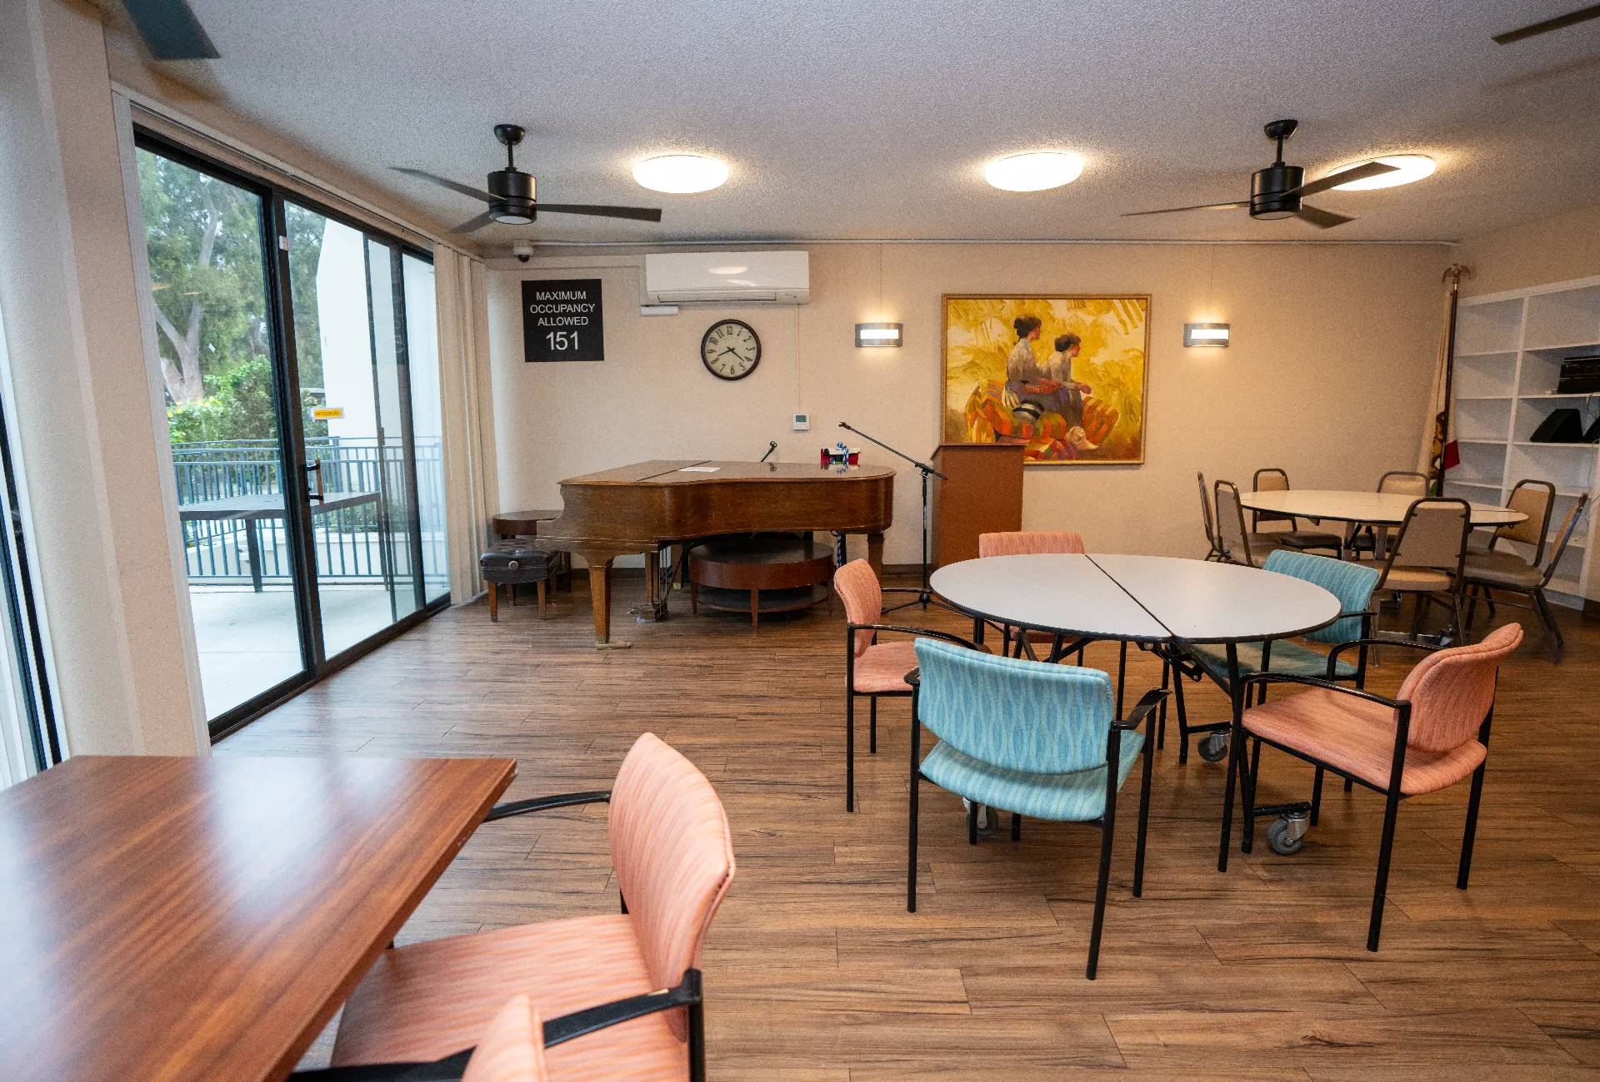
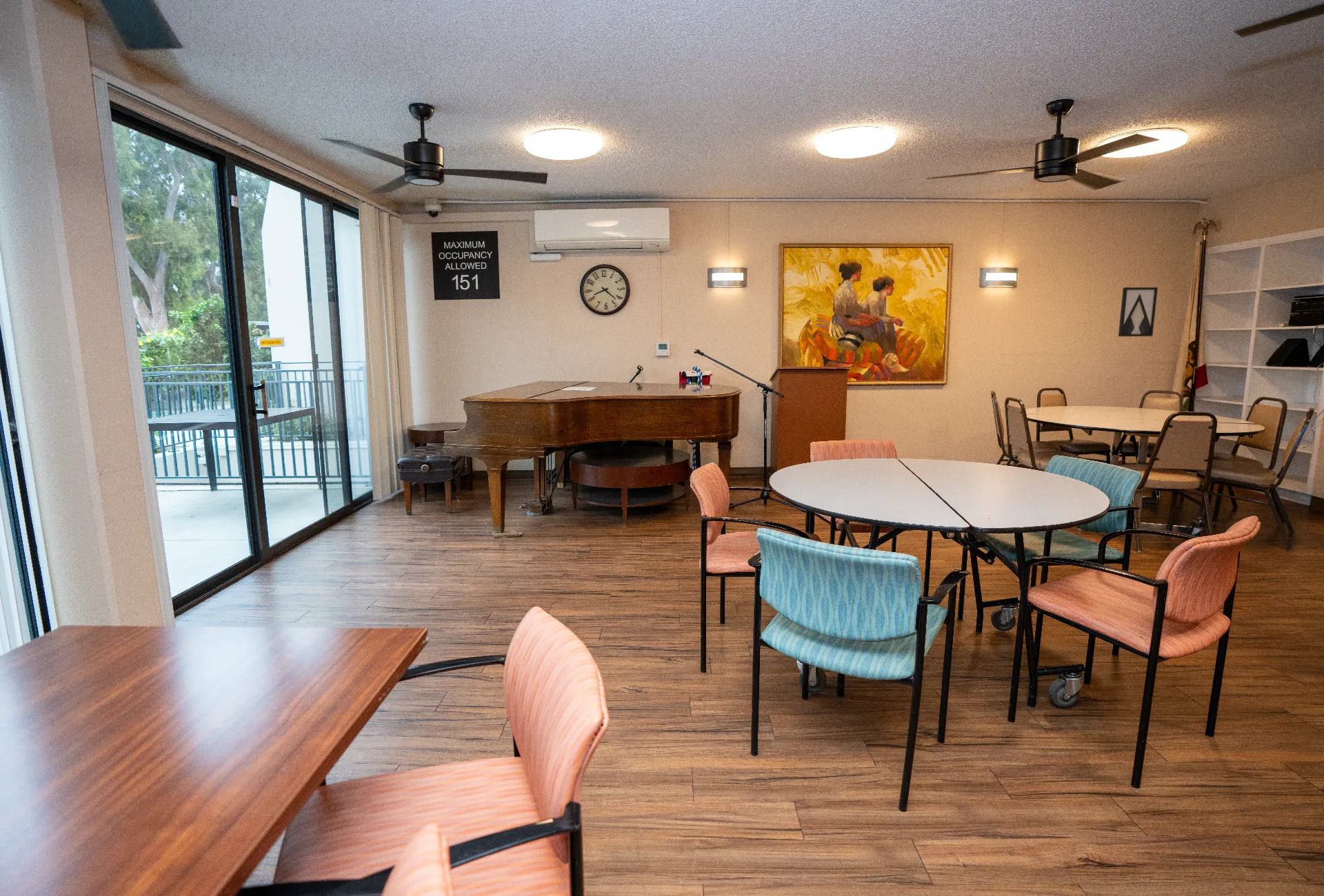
+ wall art [1118,287,1158,337]
